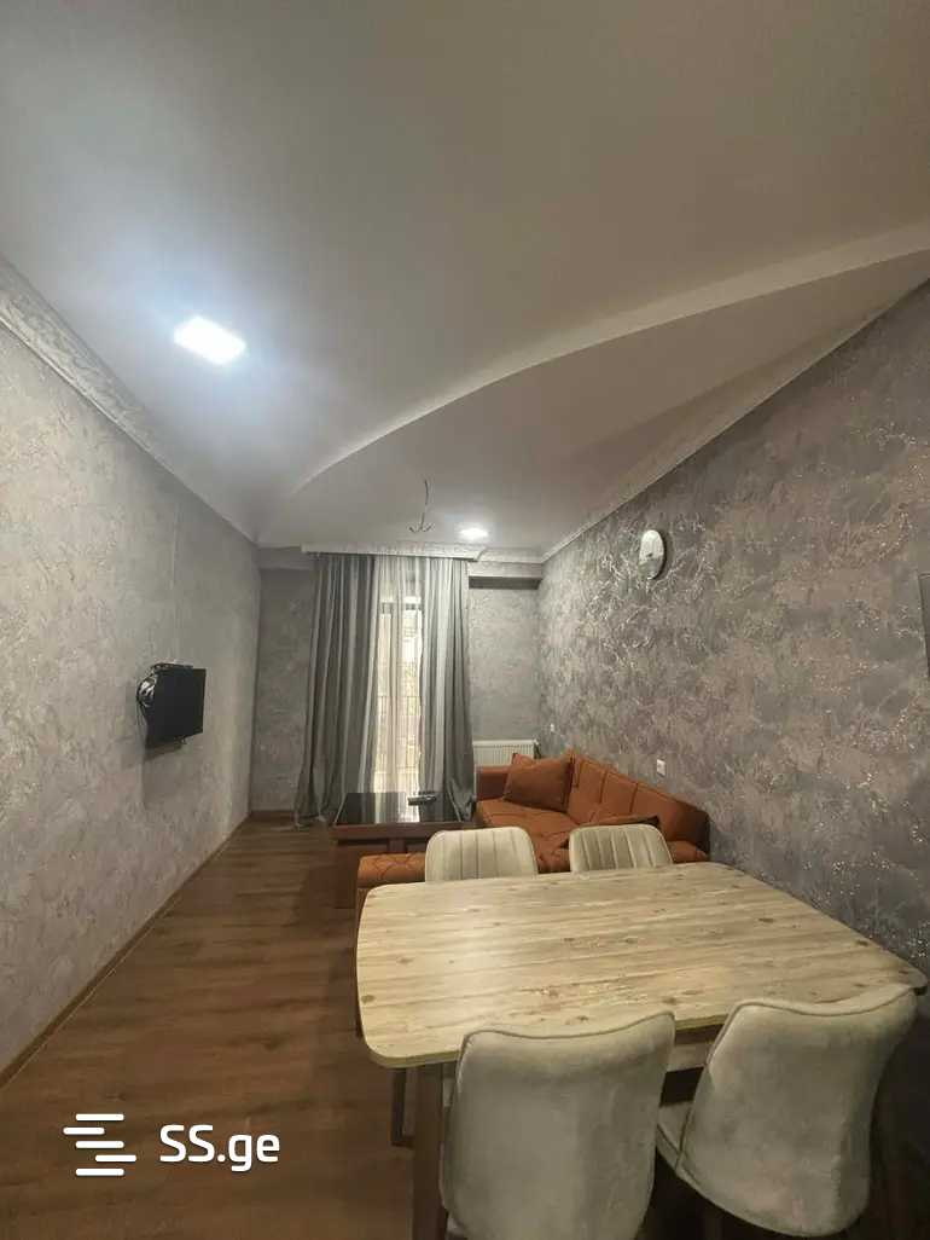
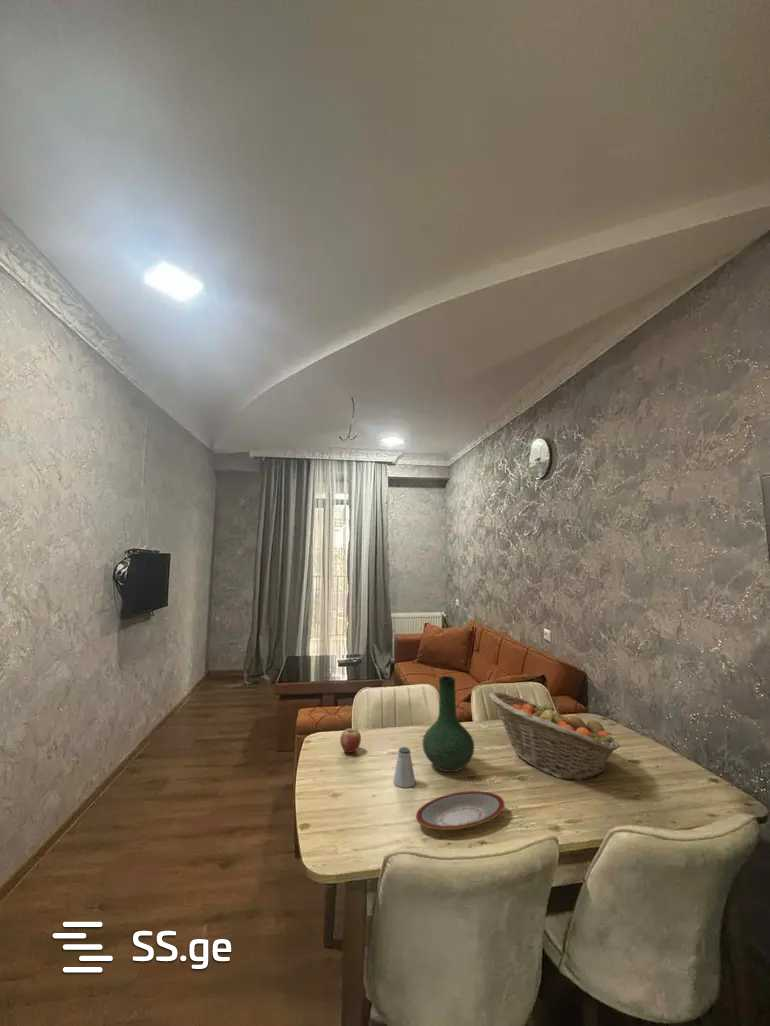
+ saltshaker [392,746,417,789]
+ fruit [339,727,362,754]
+ vase [421,675,475,773]
+ plate [415,790,505,831]
+ fruit basket [488,691,621,781]
